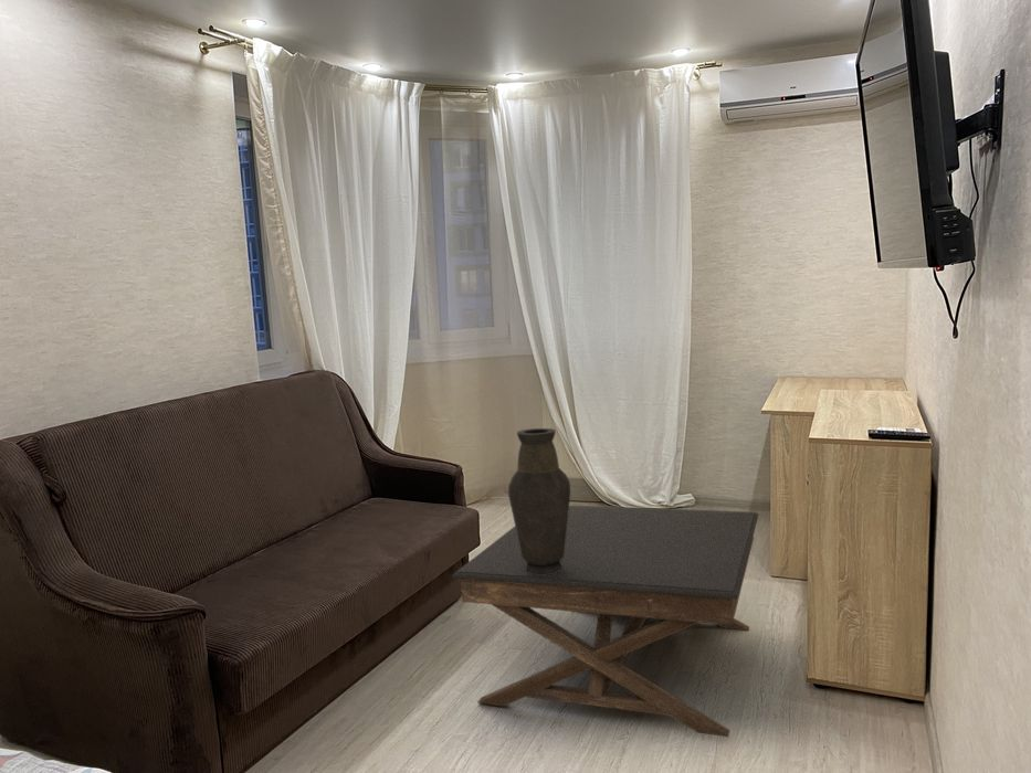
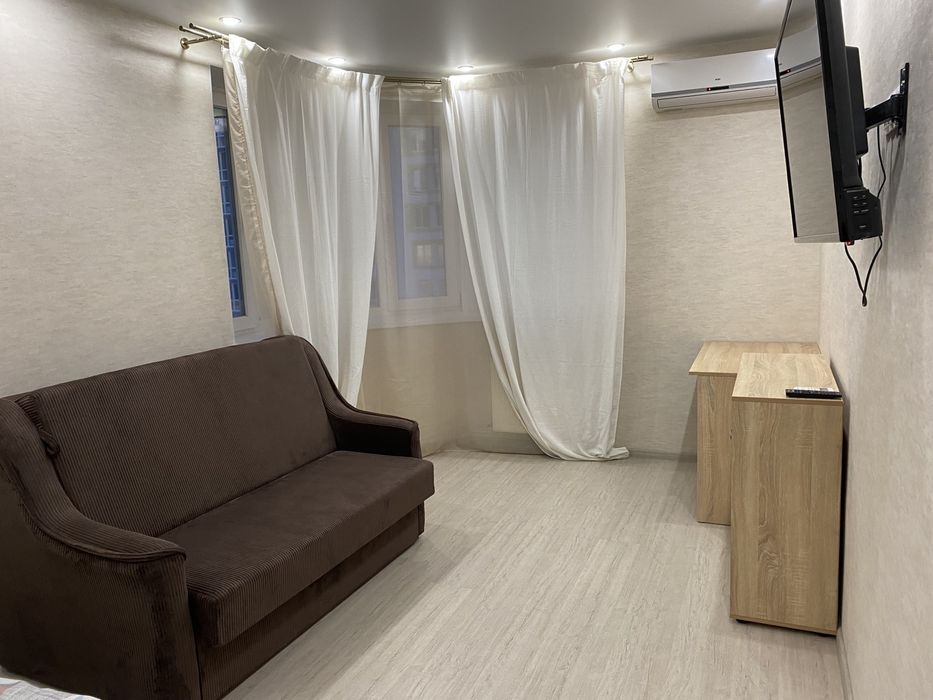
- coffee table [451,505,759,738]
- vase [507,427,571,575]
